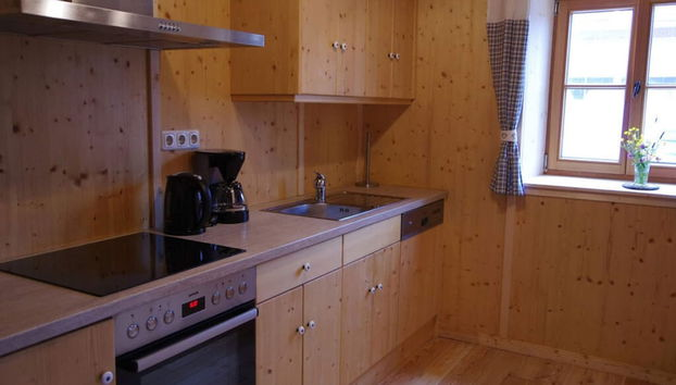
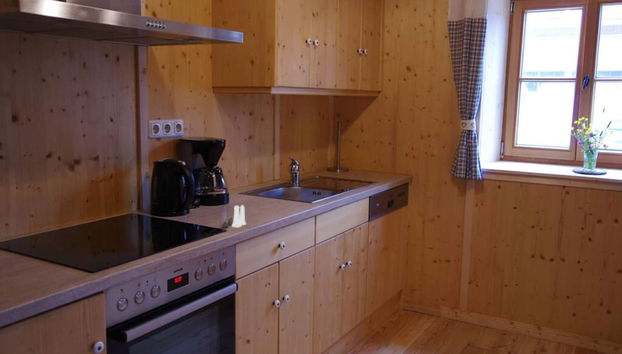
+ salt and pepper shaker set [220,204,247,229]
